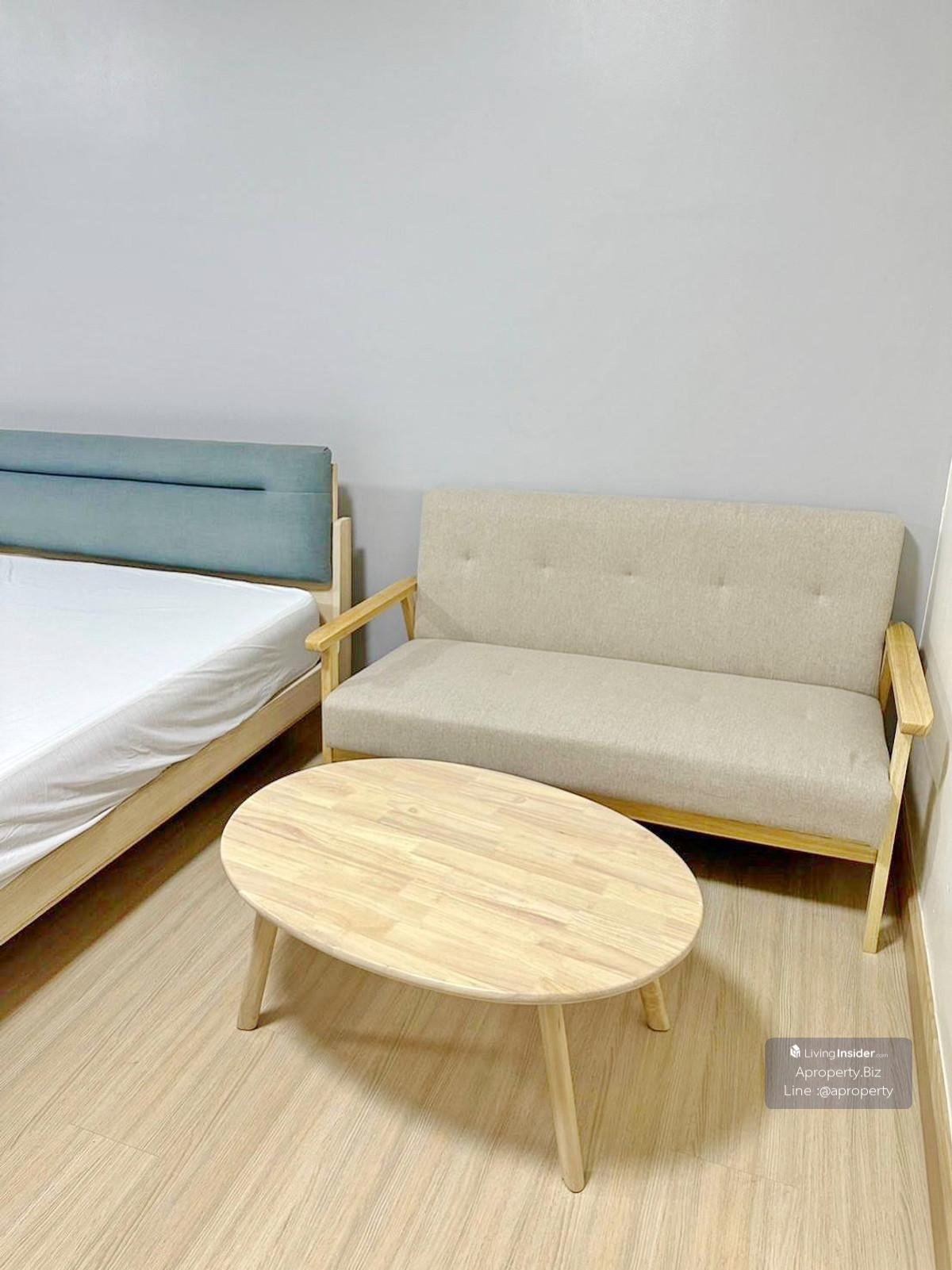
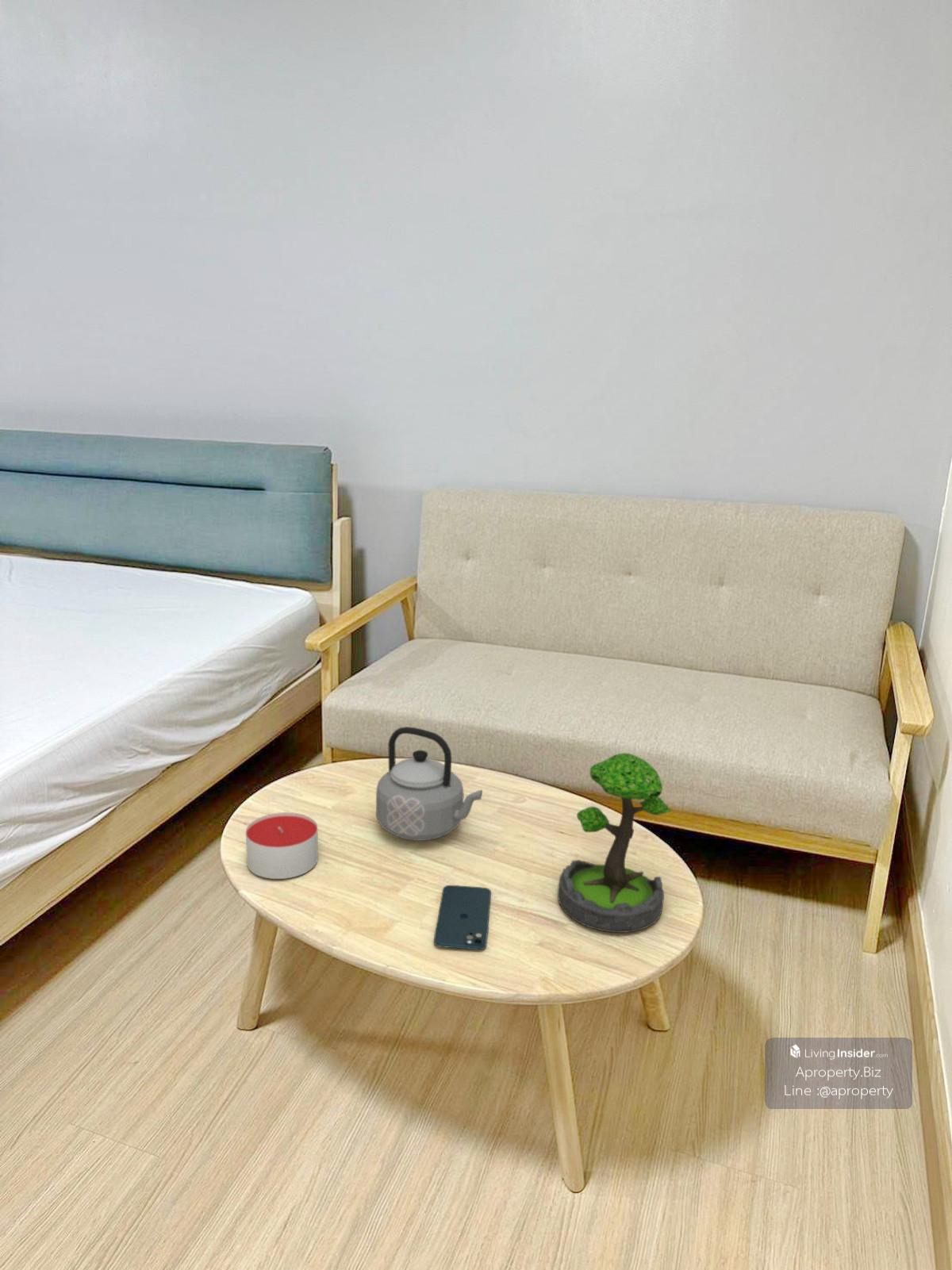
+ teapot [375,726,483,842]
+ candle [245,811,319,880]
+ smartphone [433,884,492,950]
+ plant [557,752,671,934]
